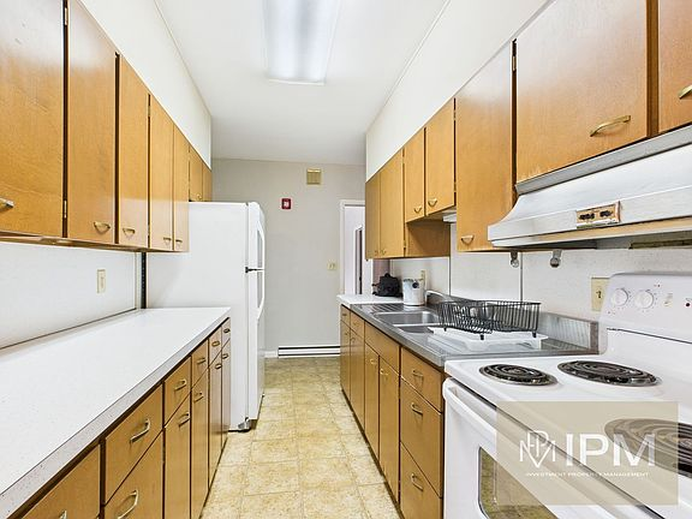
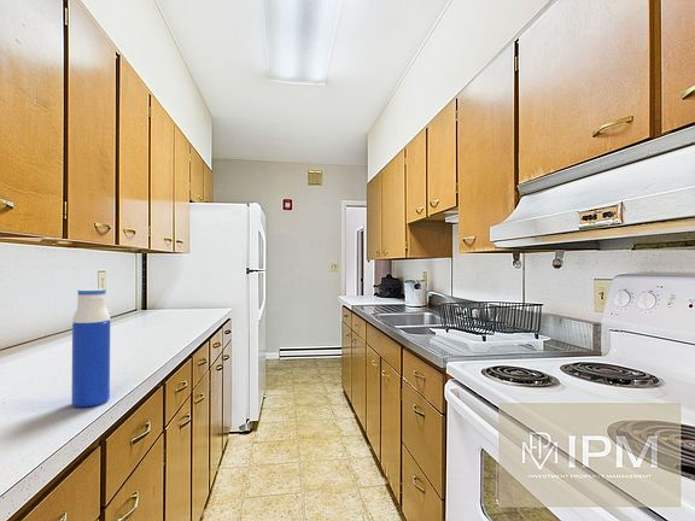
+ water bottle [70,288,111,409]
